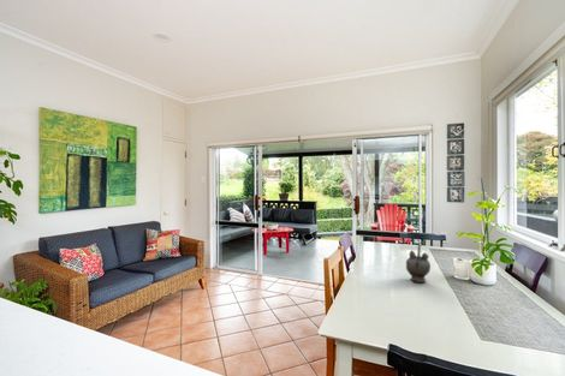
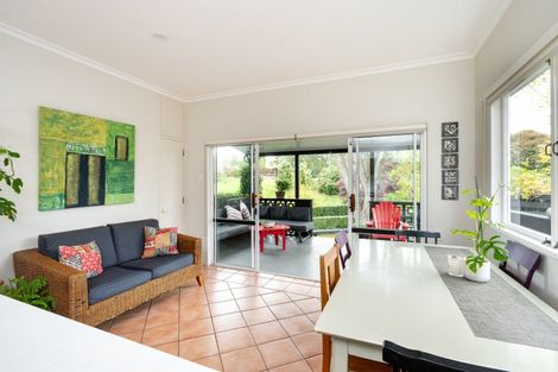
- teapot [405,241,432,284]
